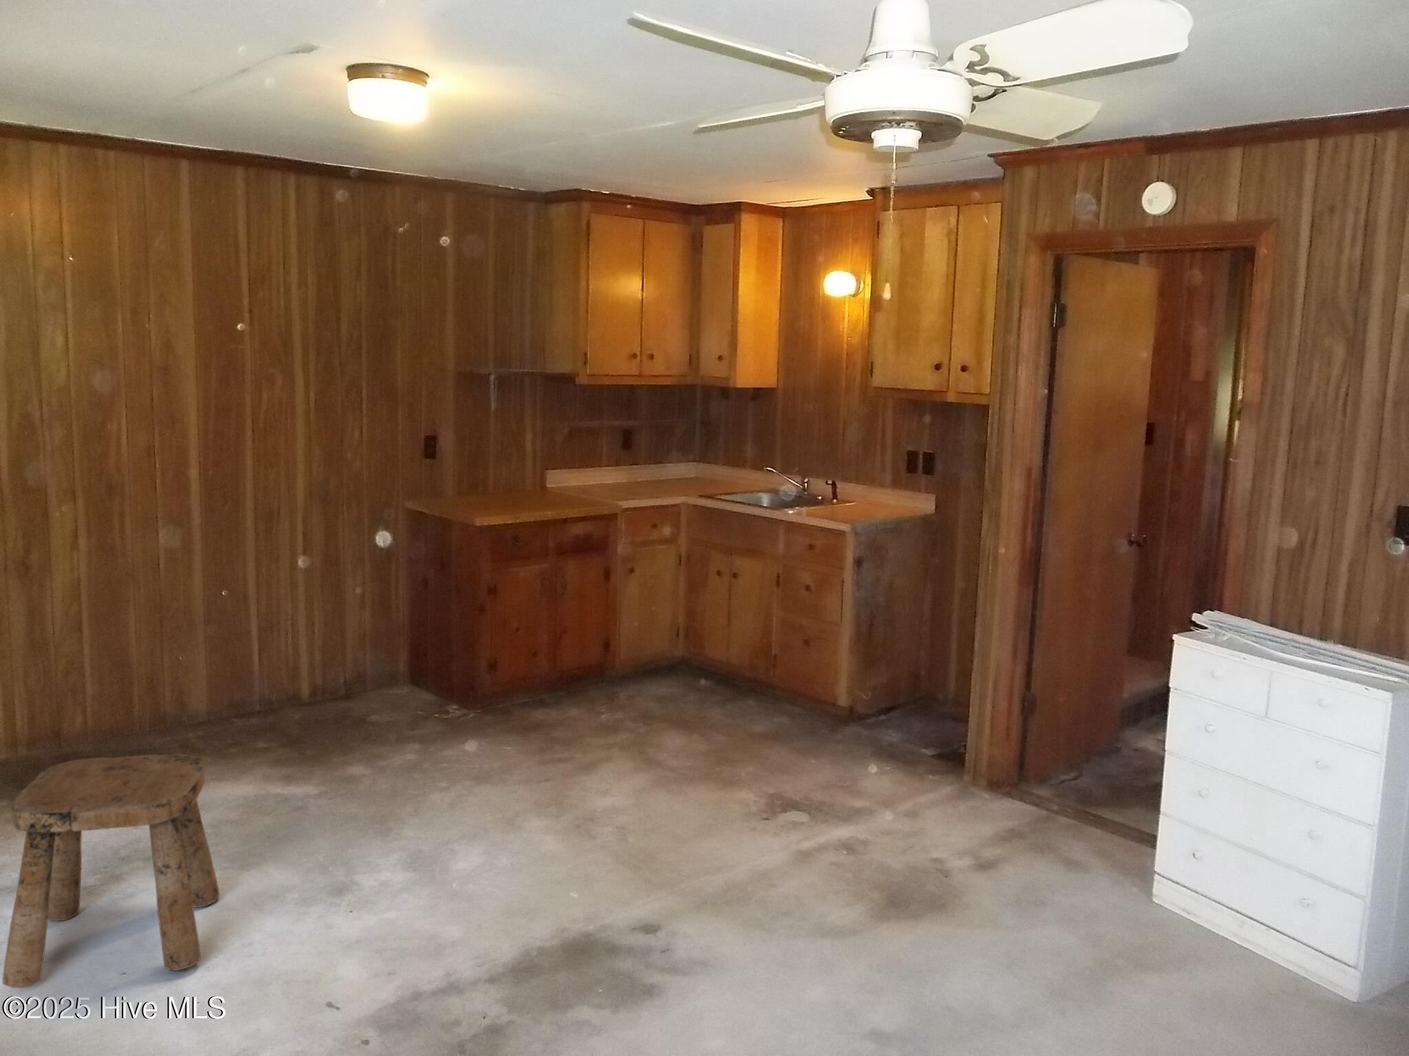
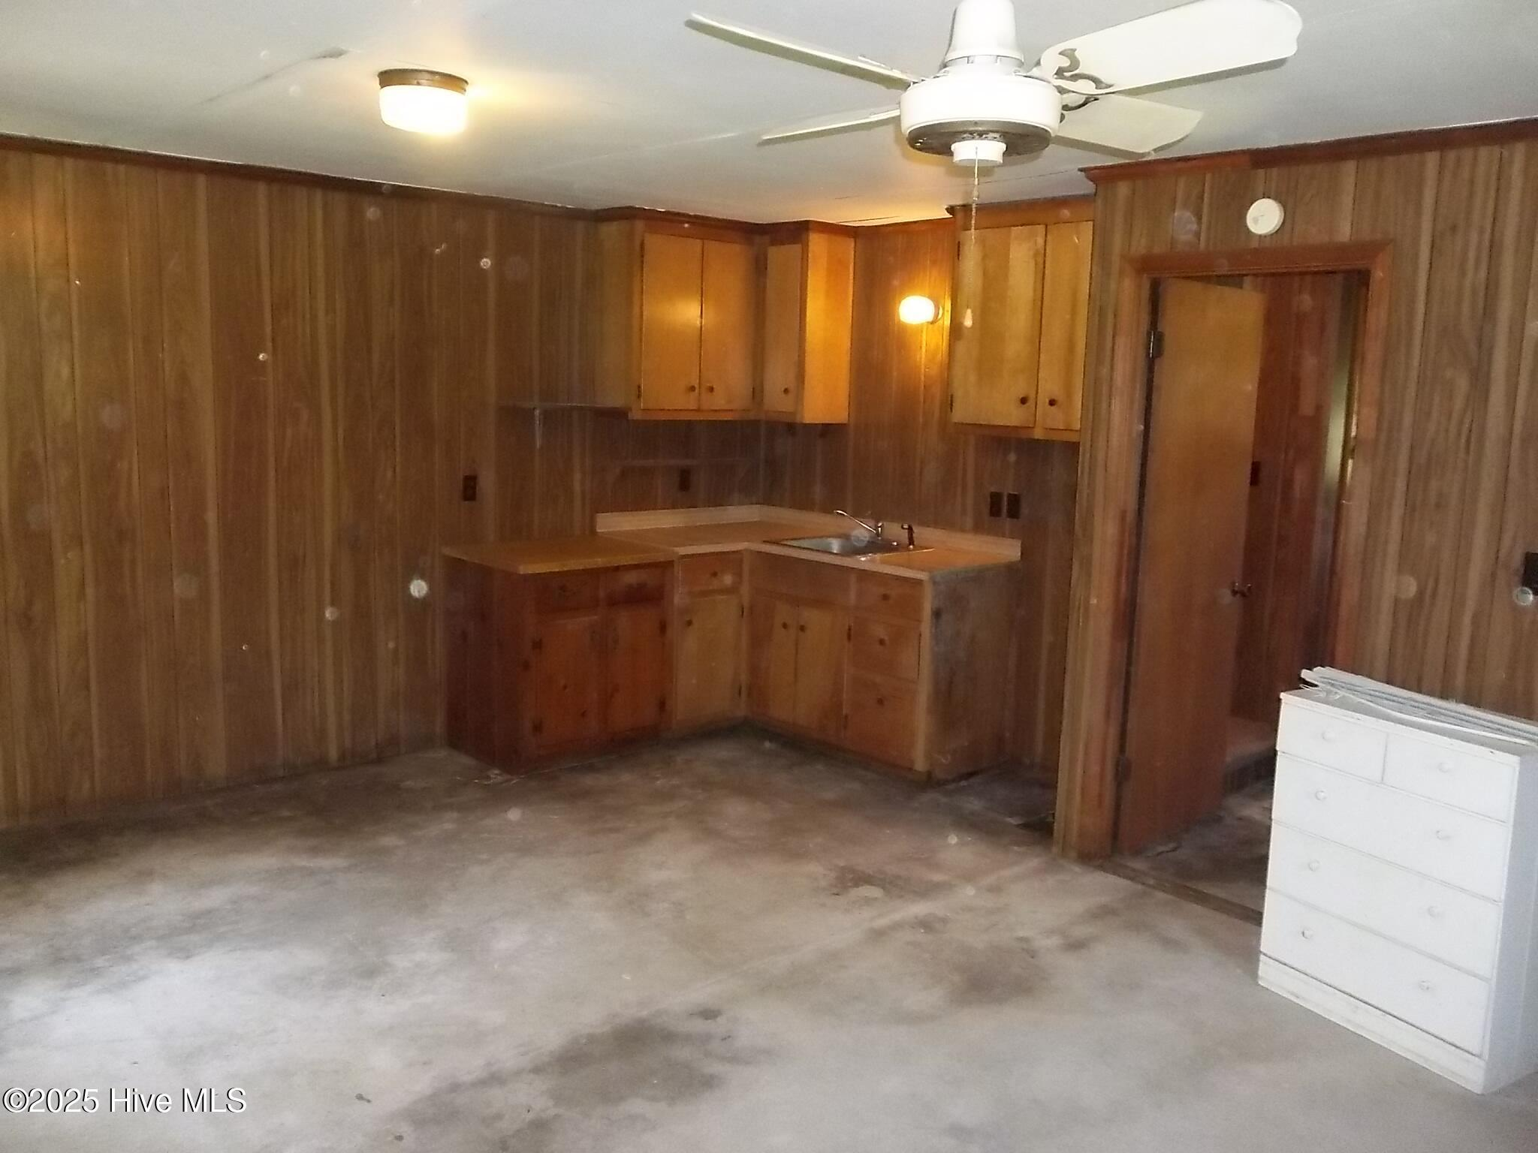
- stool [2,753,221,988]
